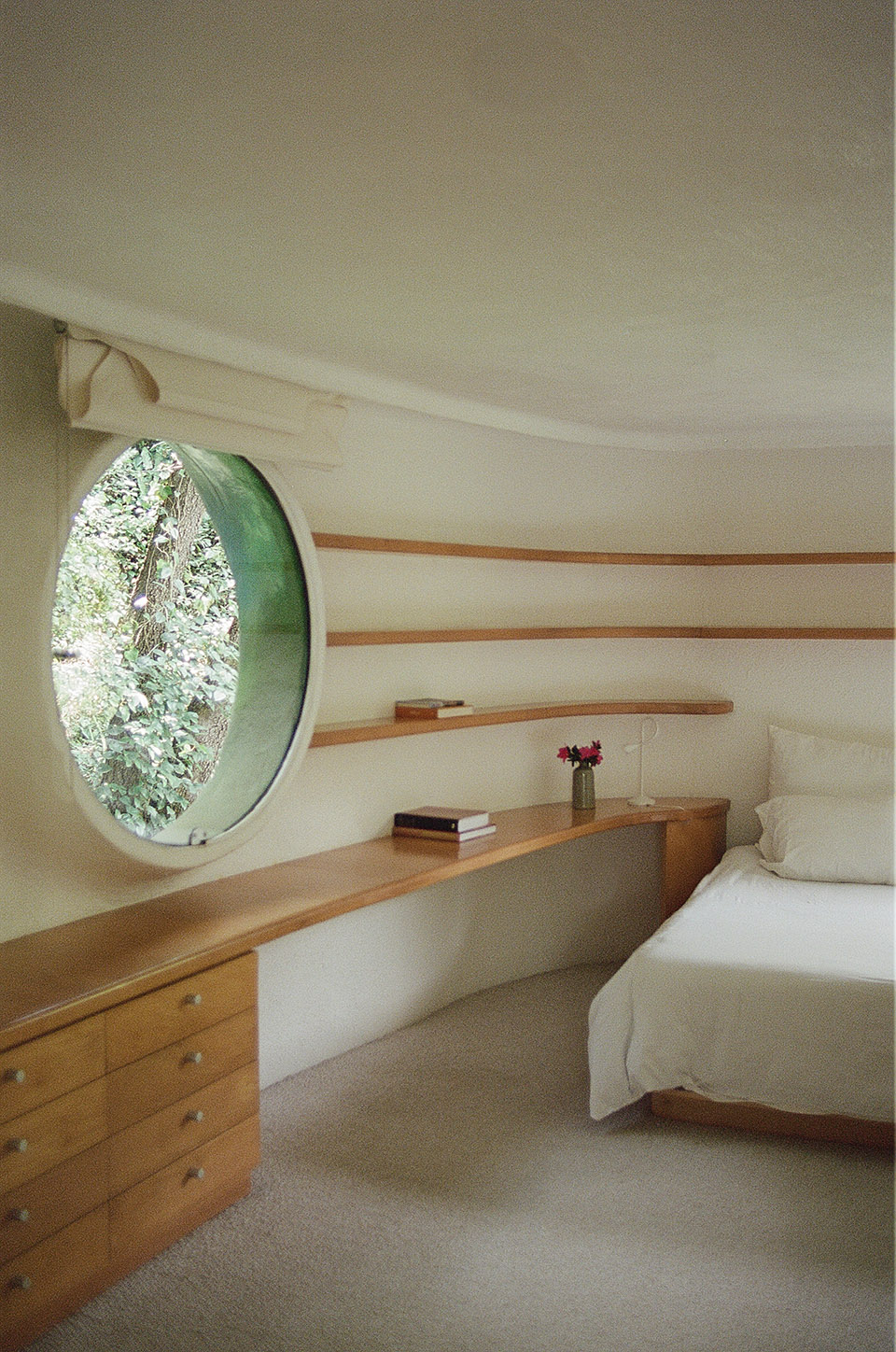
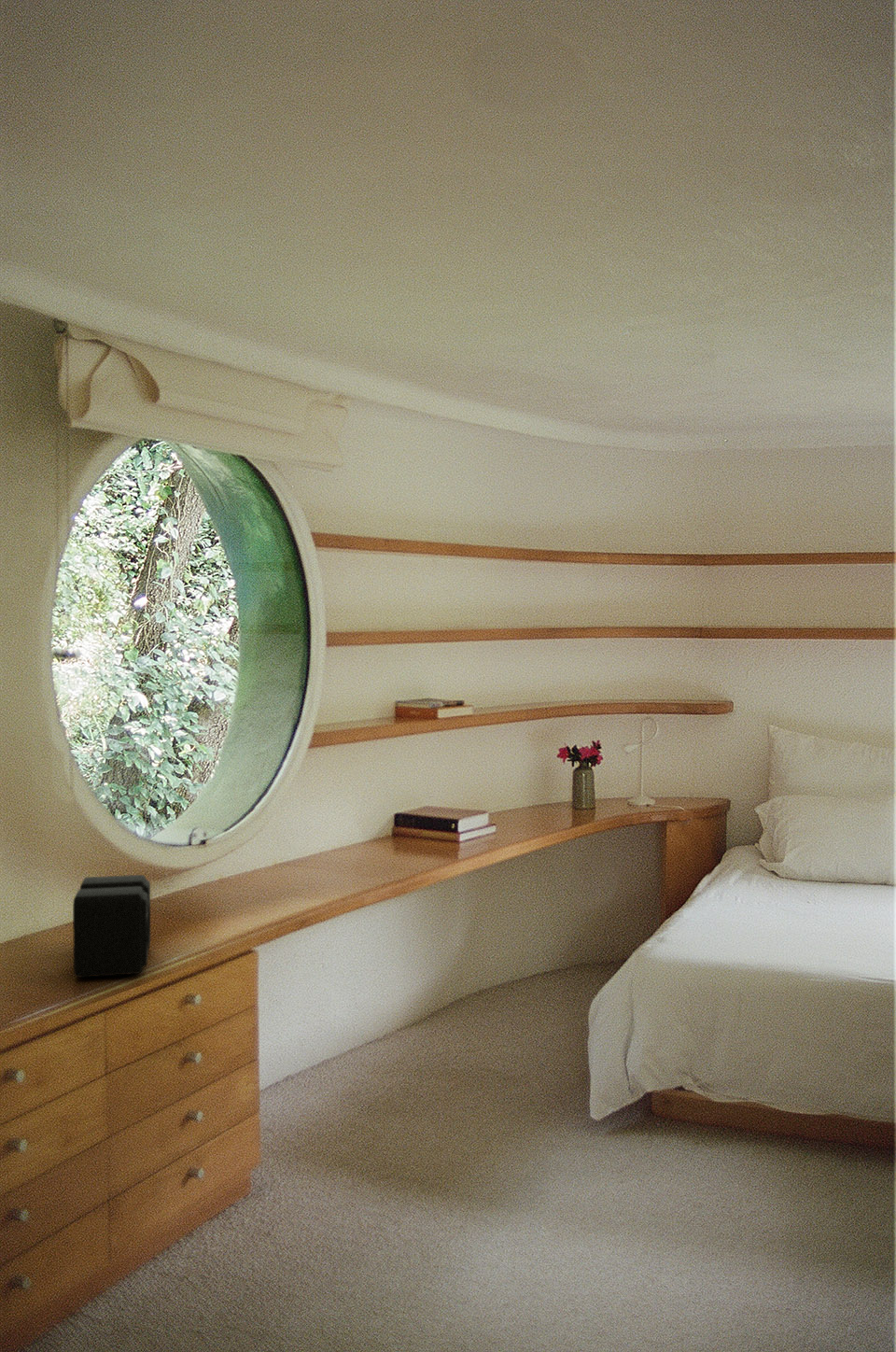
+ speaker [72,874,151,979]
